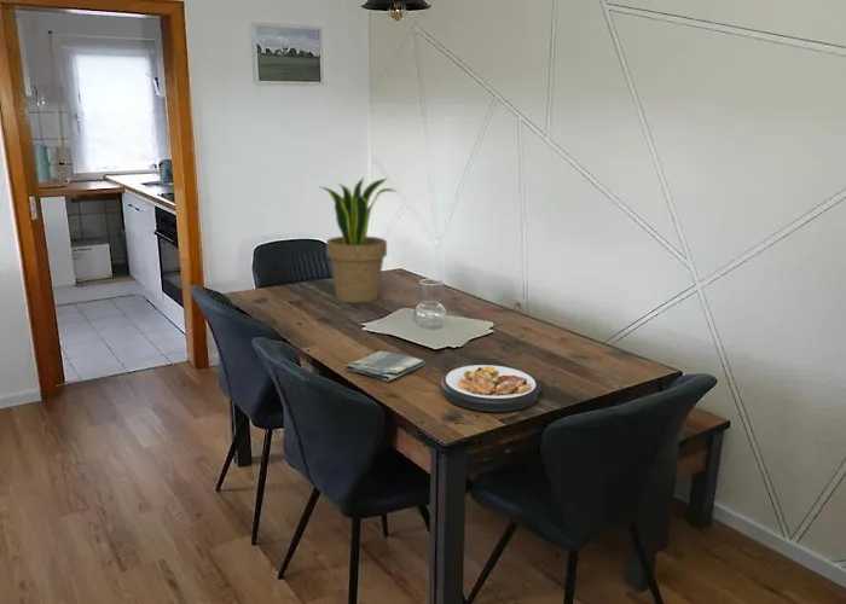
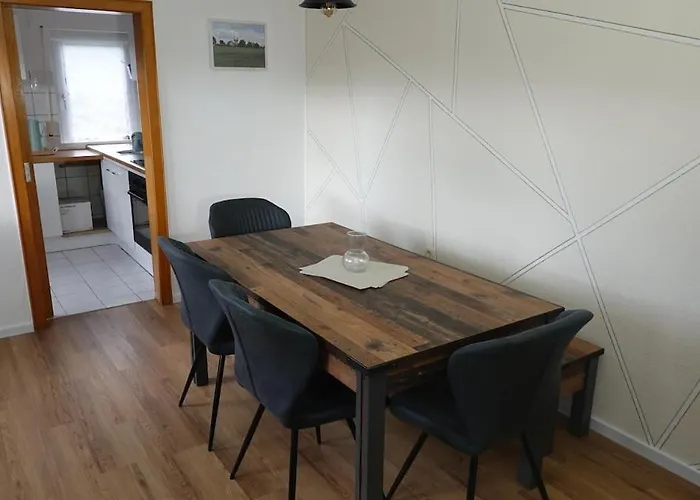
- potted plant [319,176,396,304]
- plate [440,364,543,413]
- dish towel [343,349,427,382]
